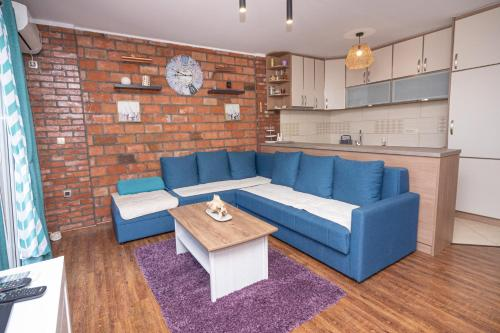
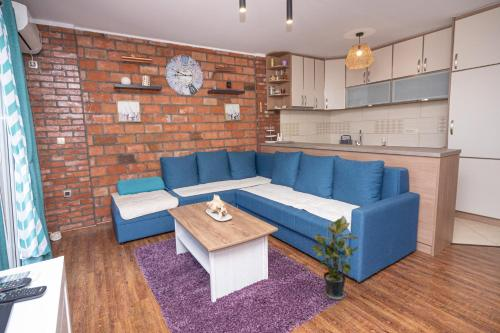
+ potted plant [310,215,360,300]
